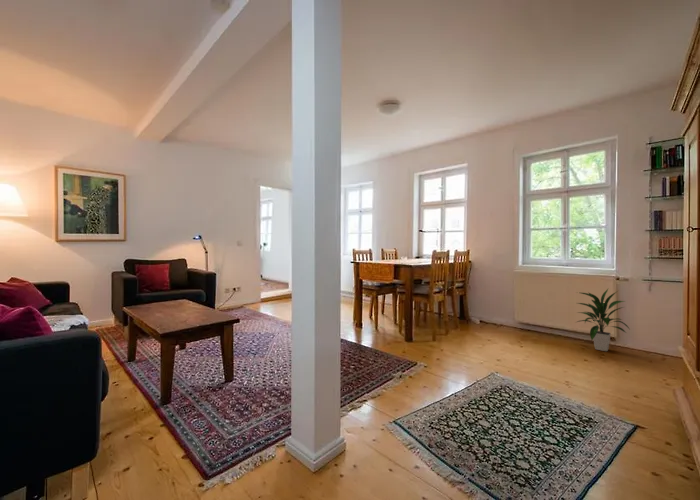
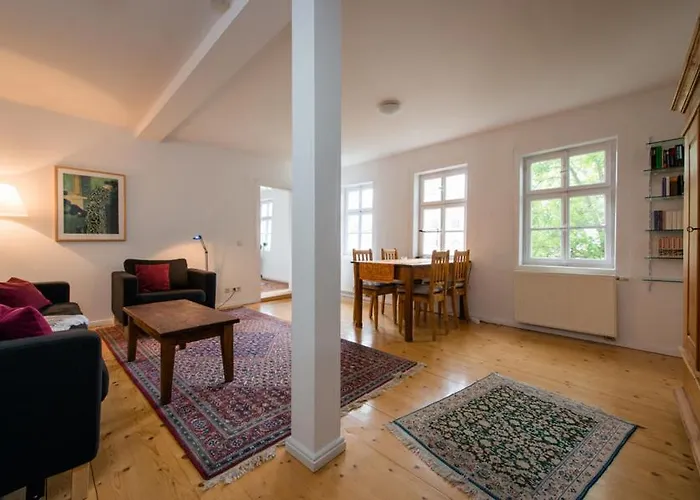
- indoor plant [574,288,630,352]
